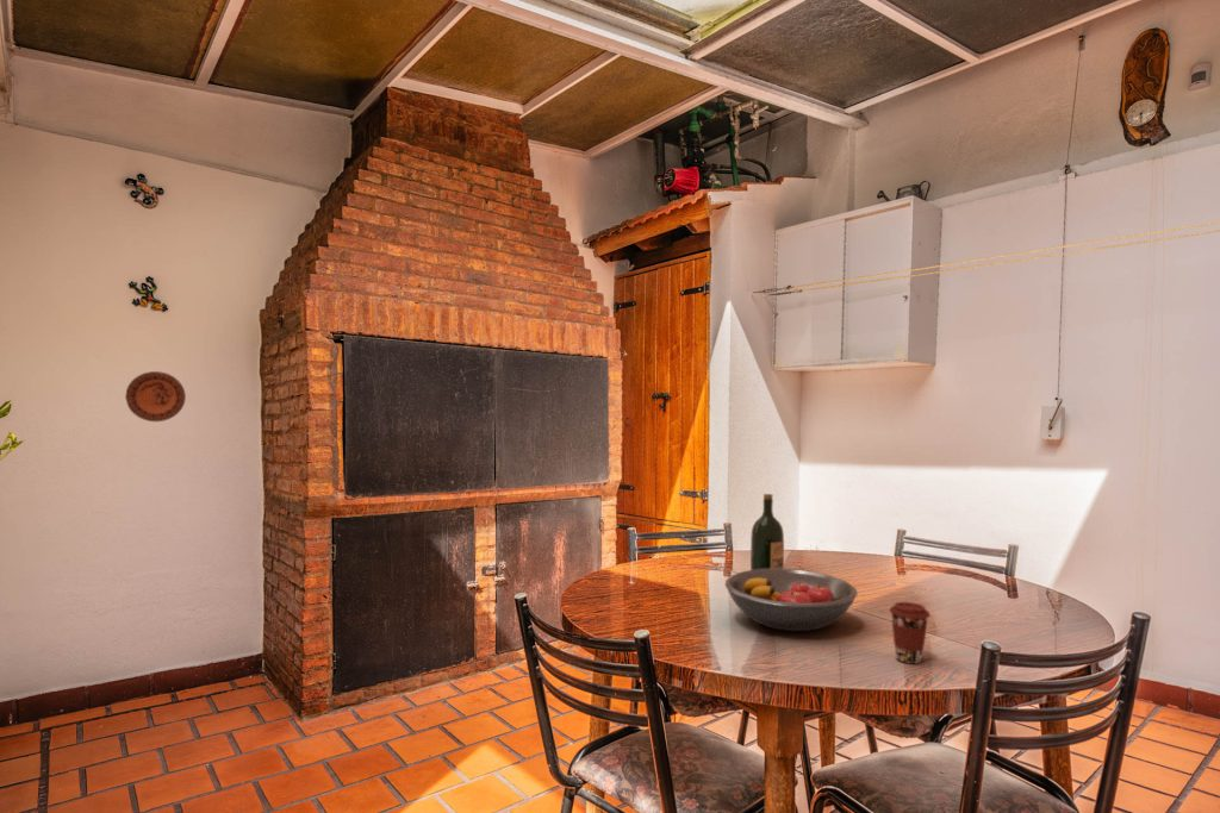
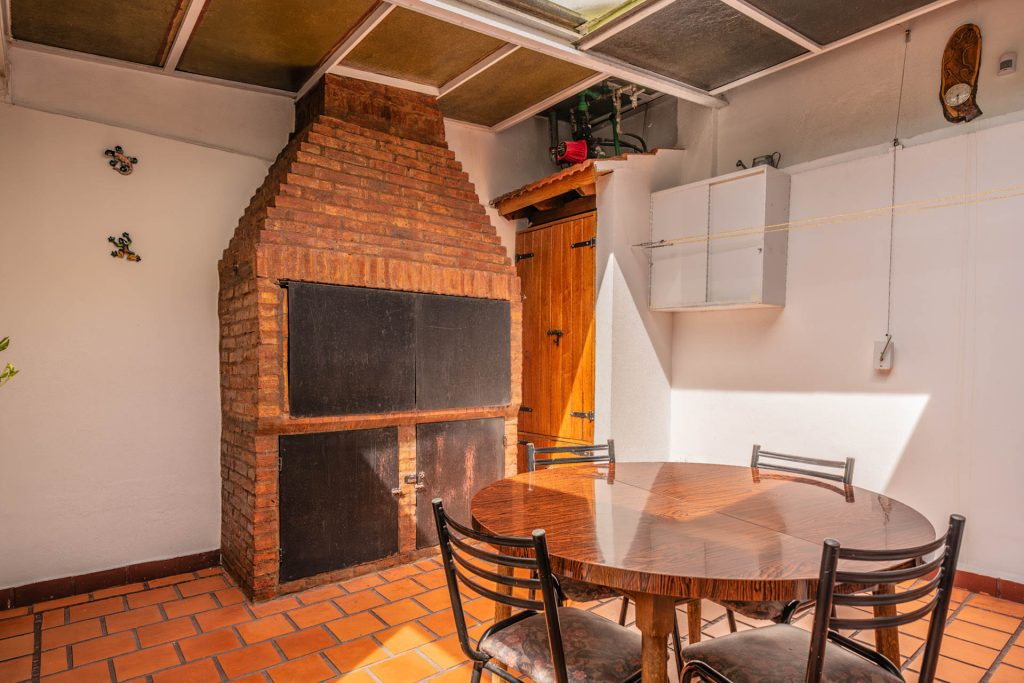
- decorative plate [124,370,187,423]
- fruit bowl [724,568,859,632]
- wine bottle [749,493,785,570]
- coffee cup [889,601,932,665]
